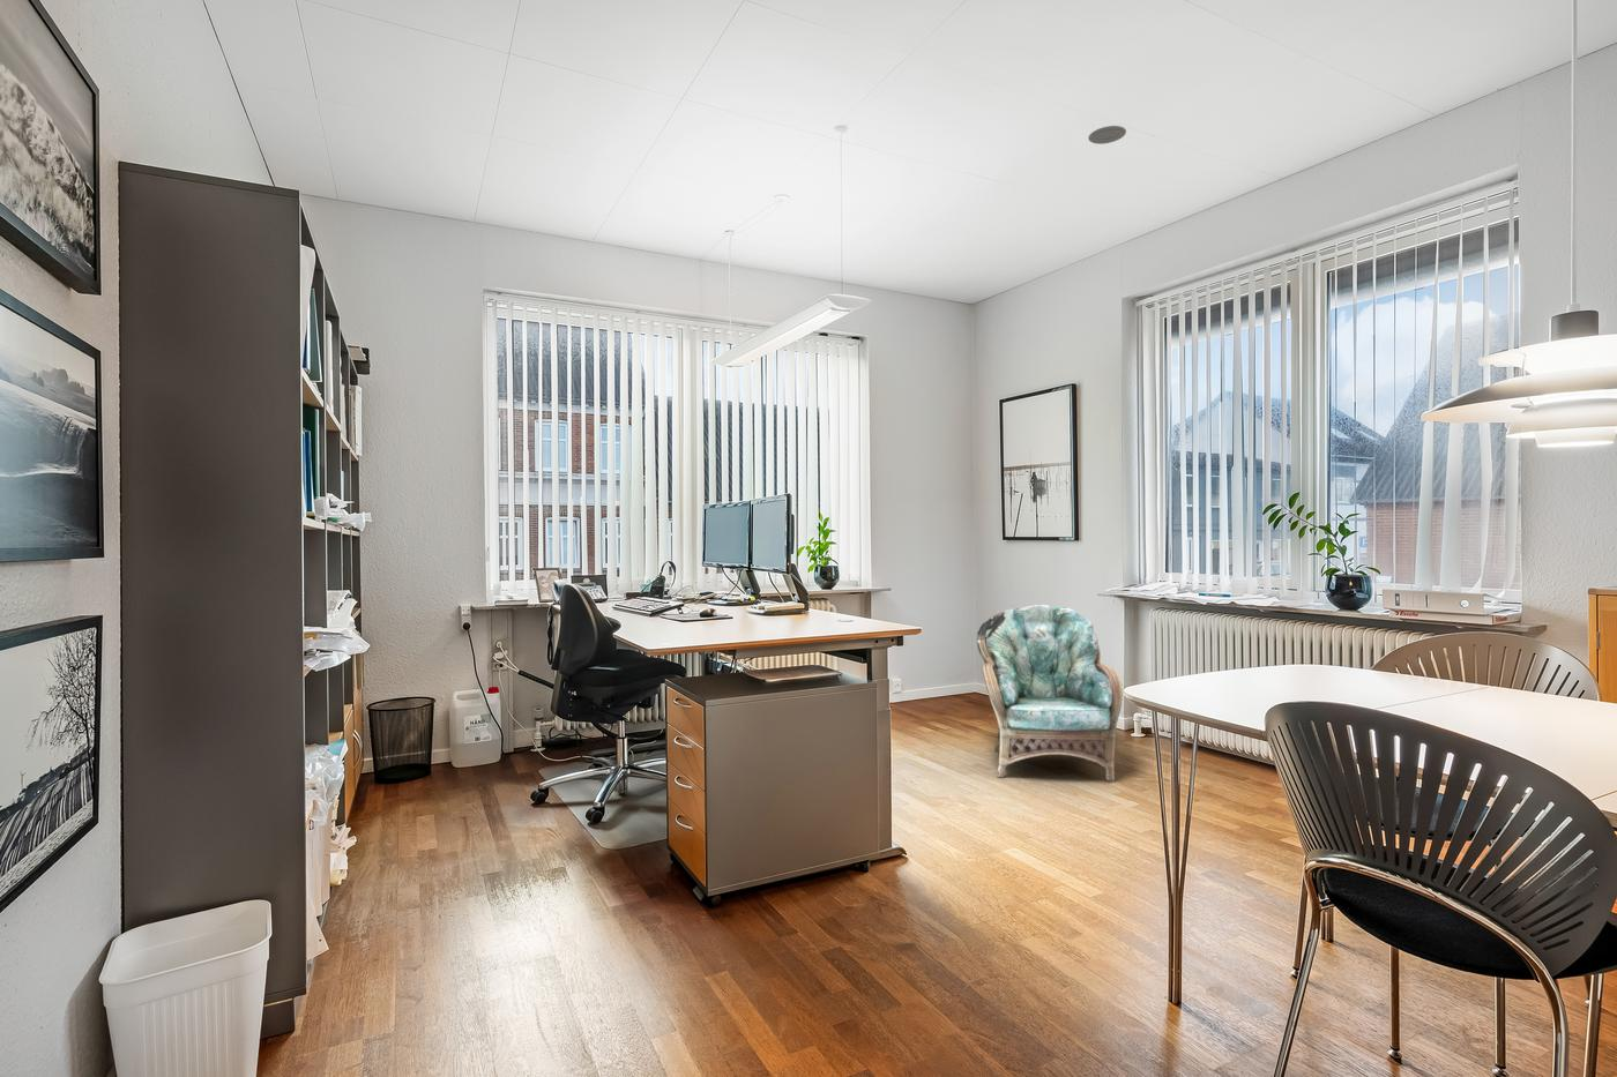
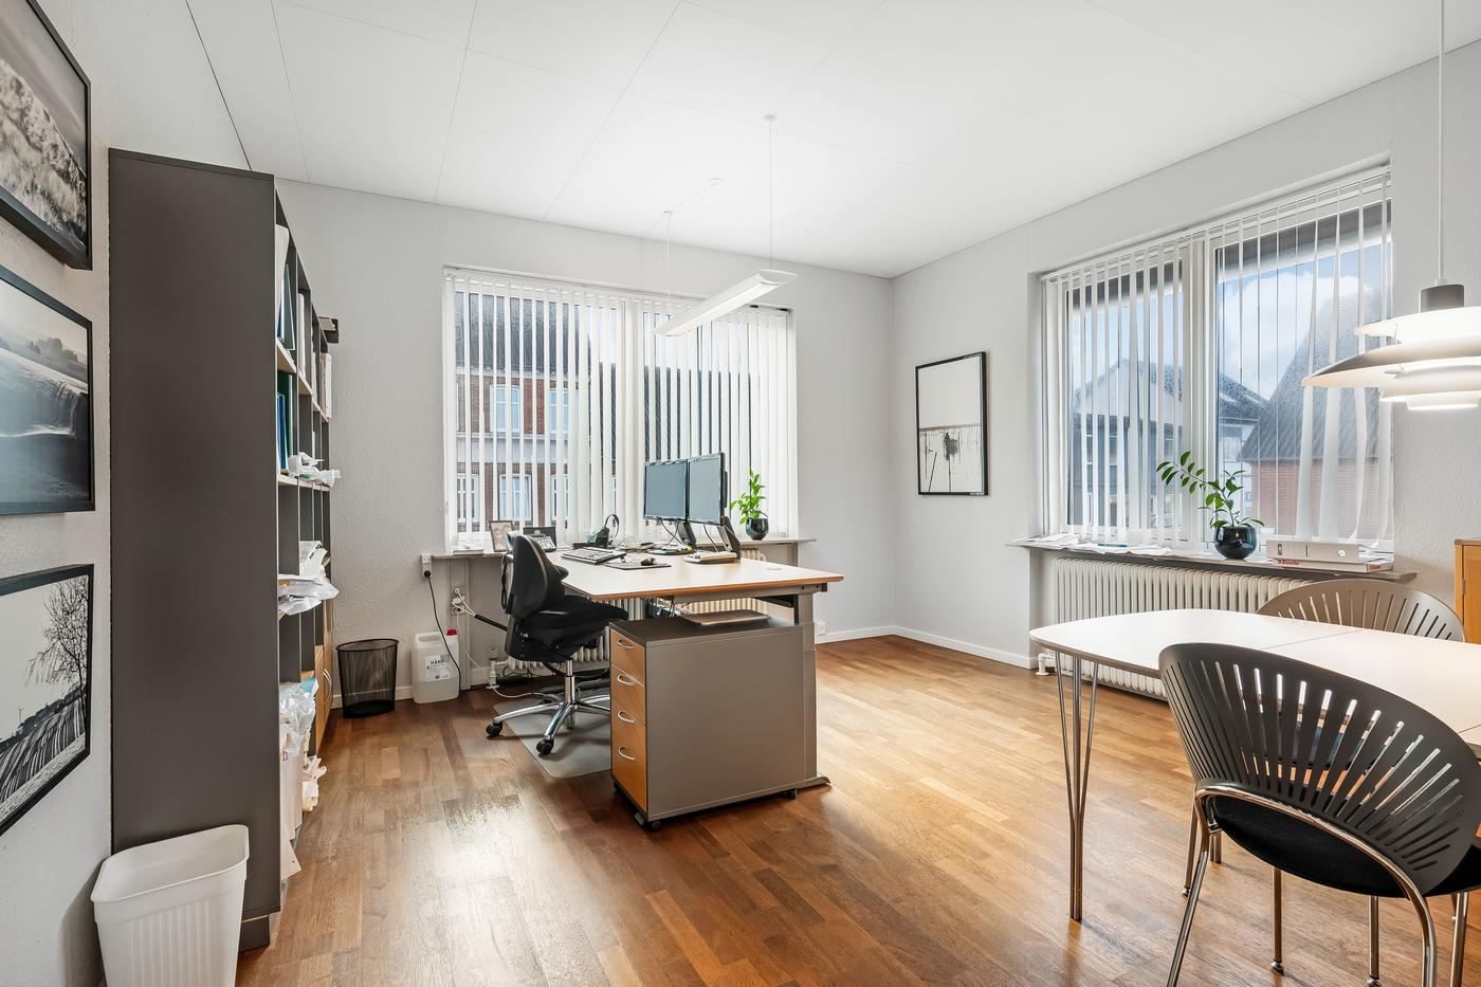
- armchair [976,603,1124,783]
- recessed light [1087,125,1128,145]
